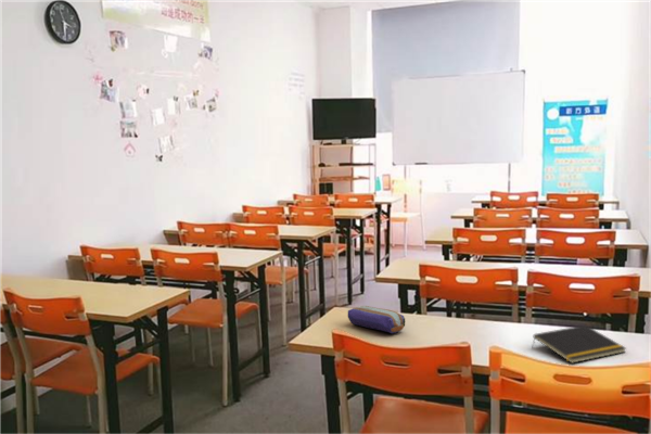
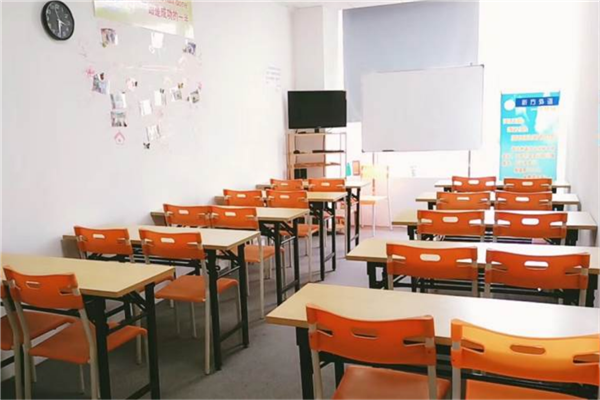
- notepad [532,324,627,365]
- pencil case [347,305,406,334]
